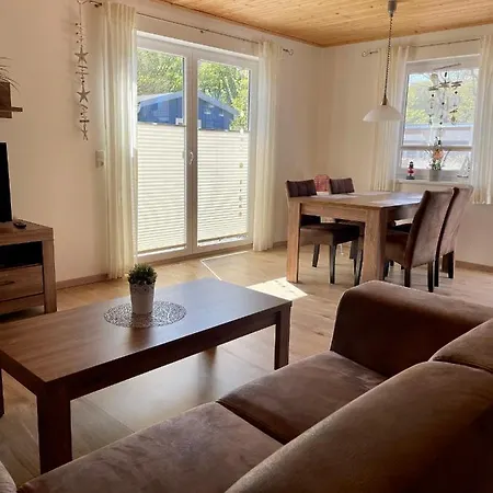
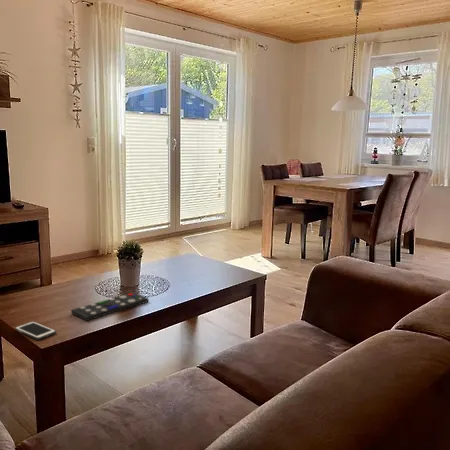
+ remote control [70,291,150,322]
+ cell phone [14,320,57,341]
